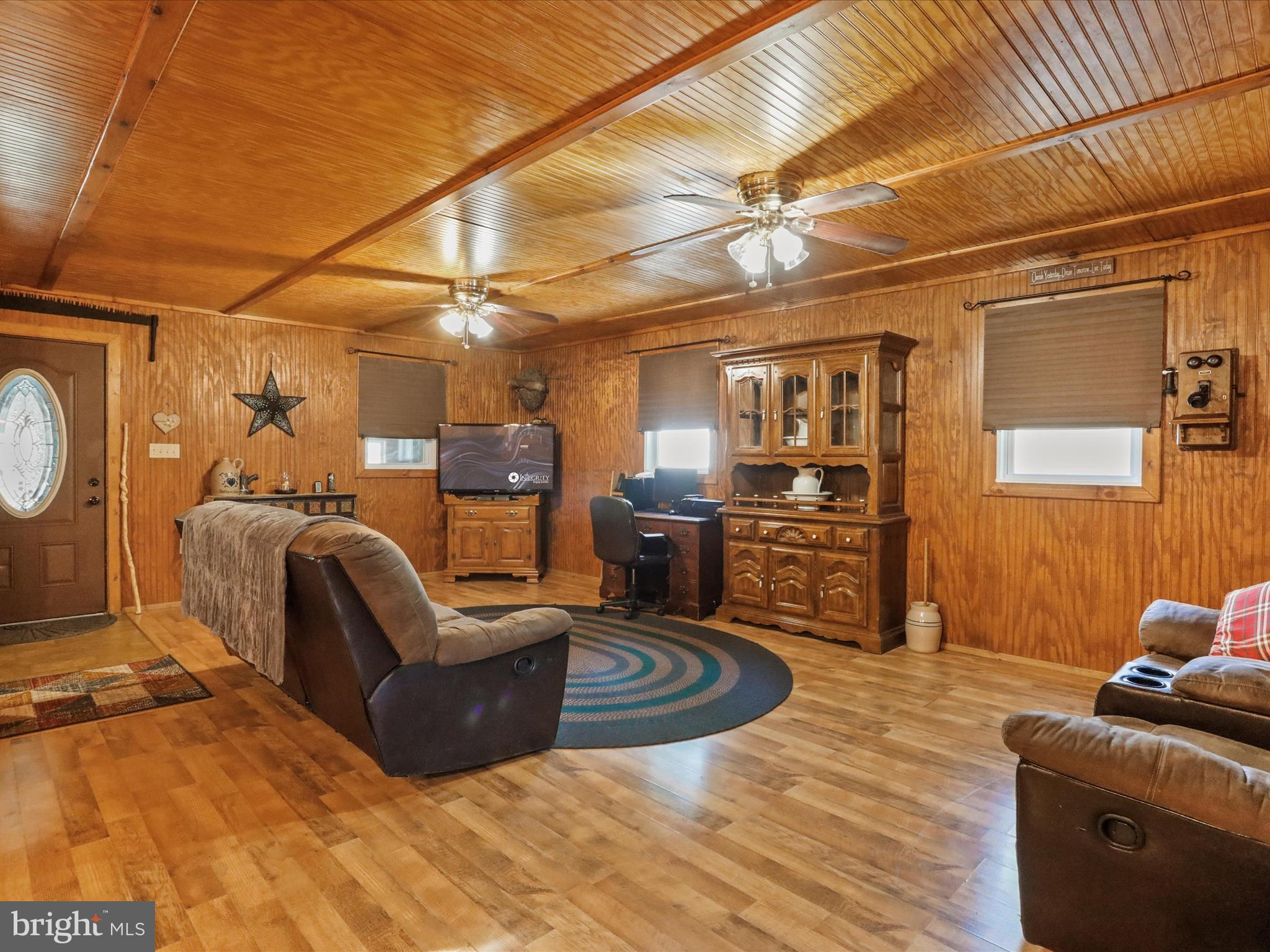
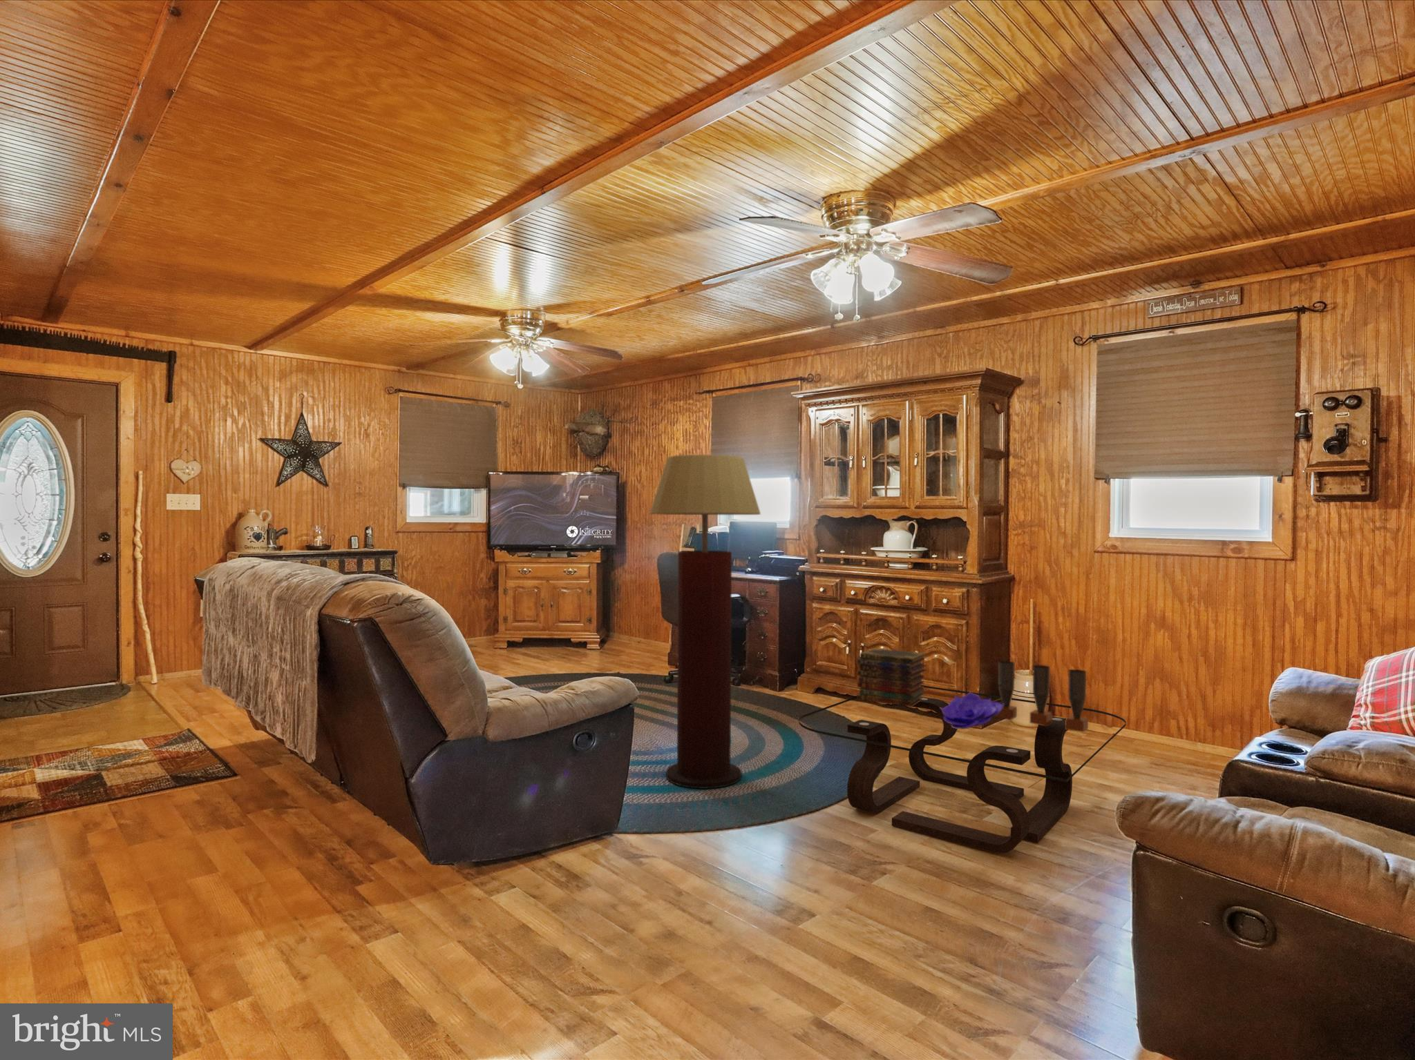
+ candle [995,660,1089,733]
+ book stack [857,647,927,707]
+ decorative bowl [939,690,1005,730]
+ floor lamp [648,454,761,789]
+ coffee table [798,685,1126,854]
